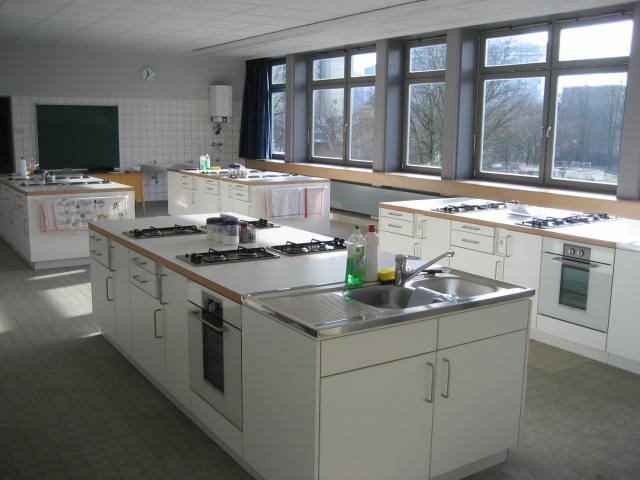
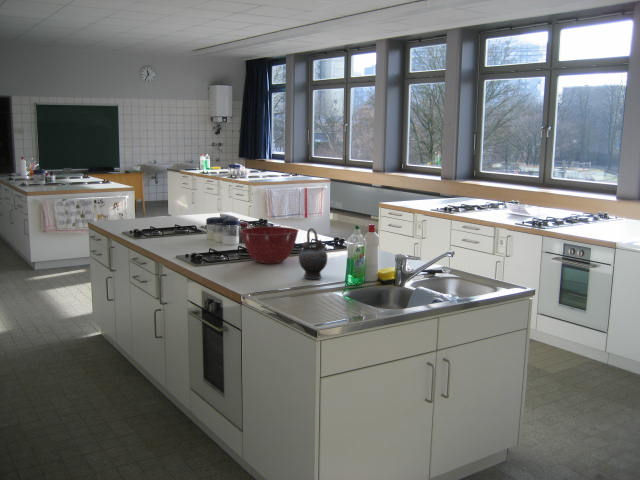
+ teapot [298,227,329,280]
+ mixing bowl [239,226,300,264]
